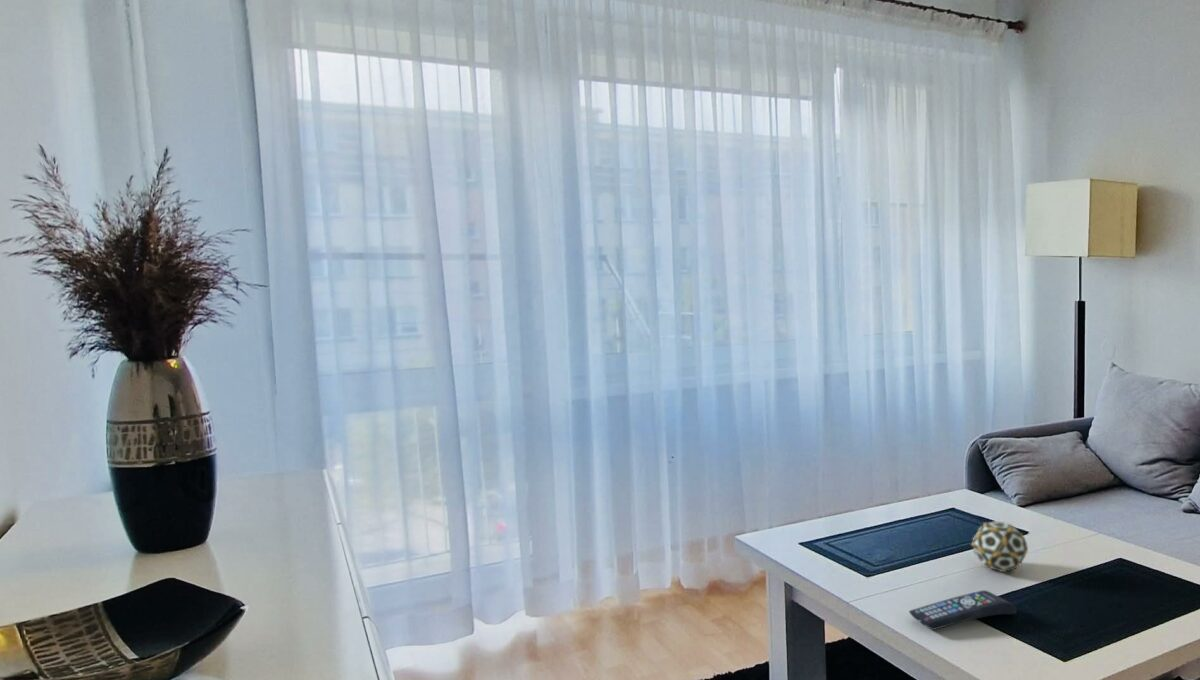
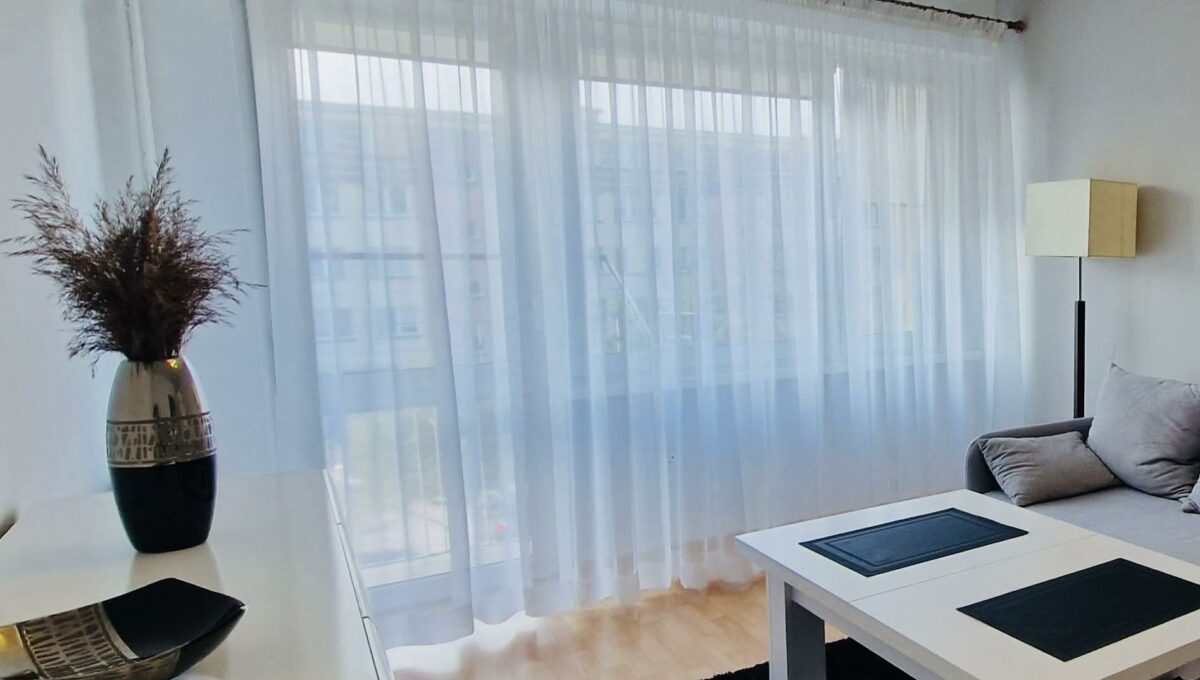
- remote control [908,589,1018,631]
- decorative ball [970,520,1029,573]
